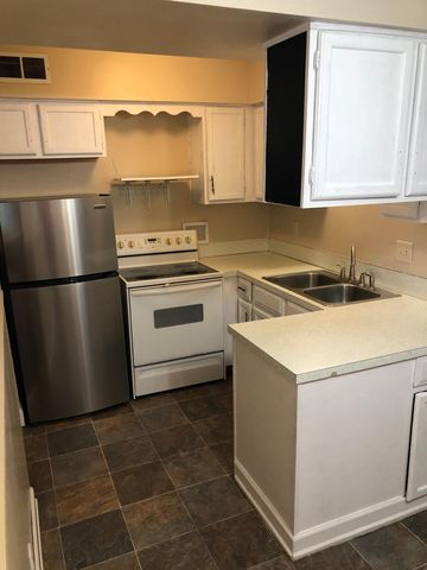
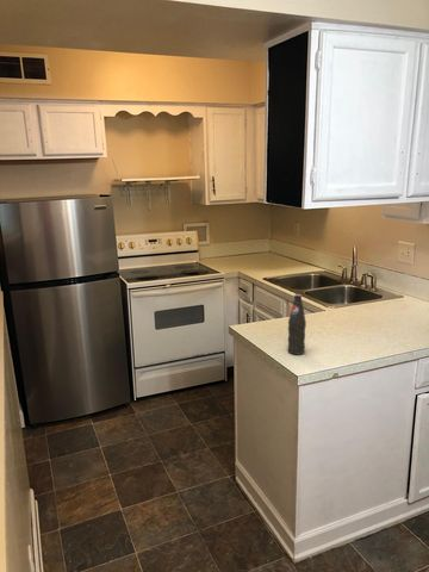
+ bottle [286,293,307,356]
